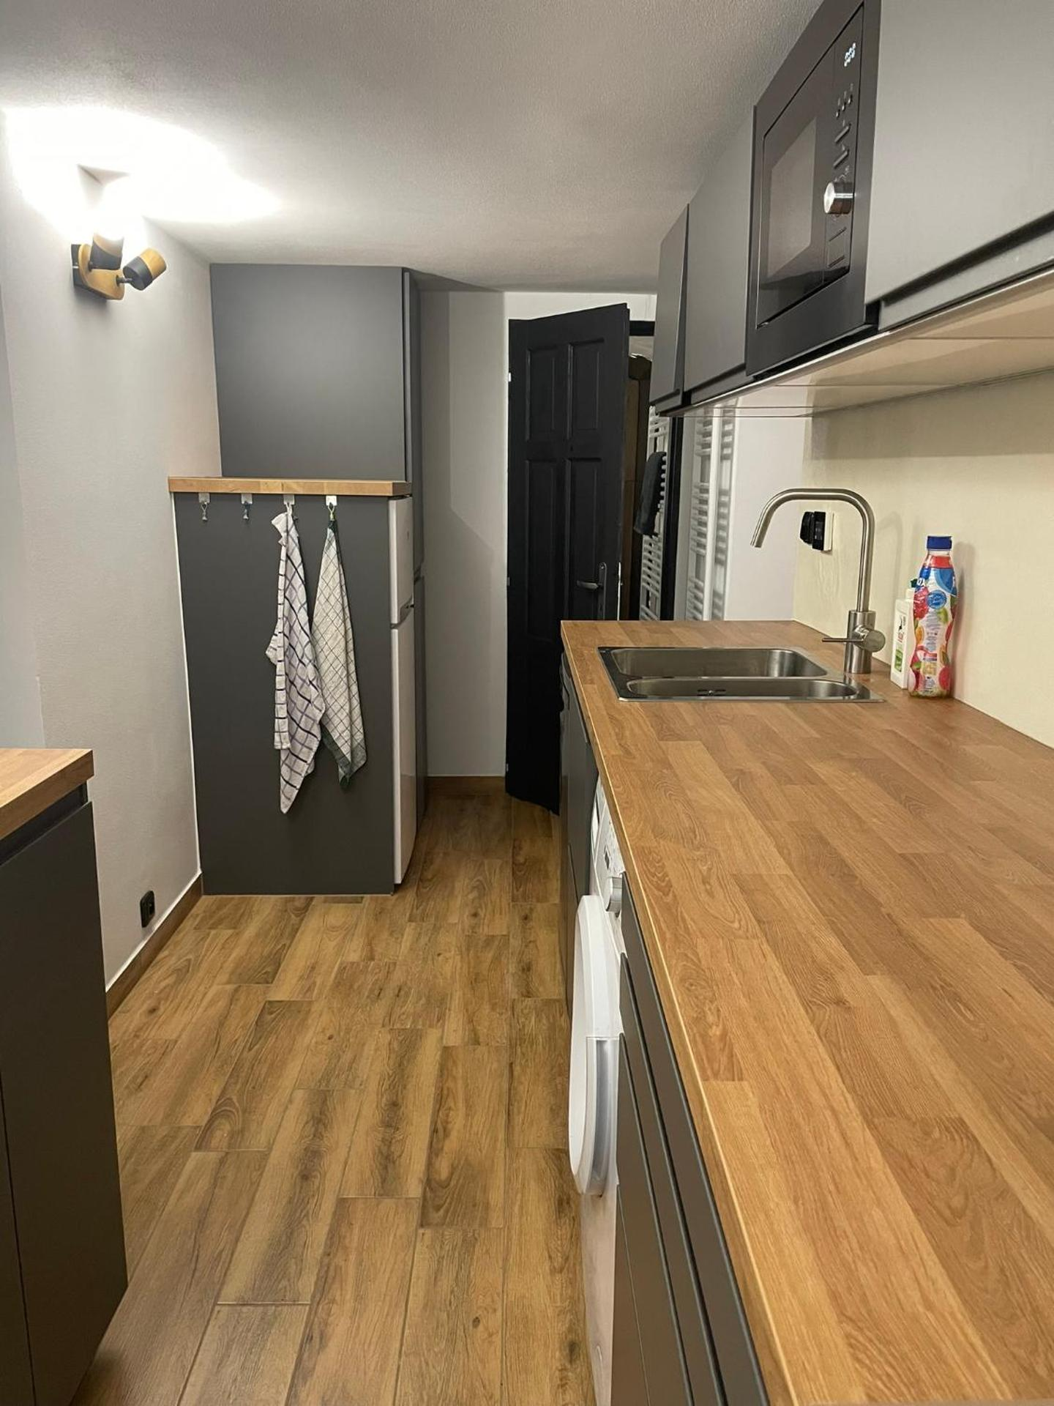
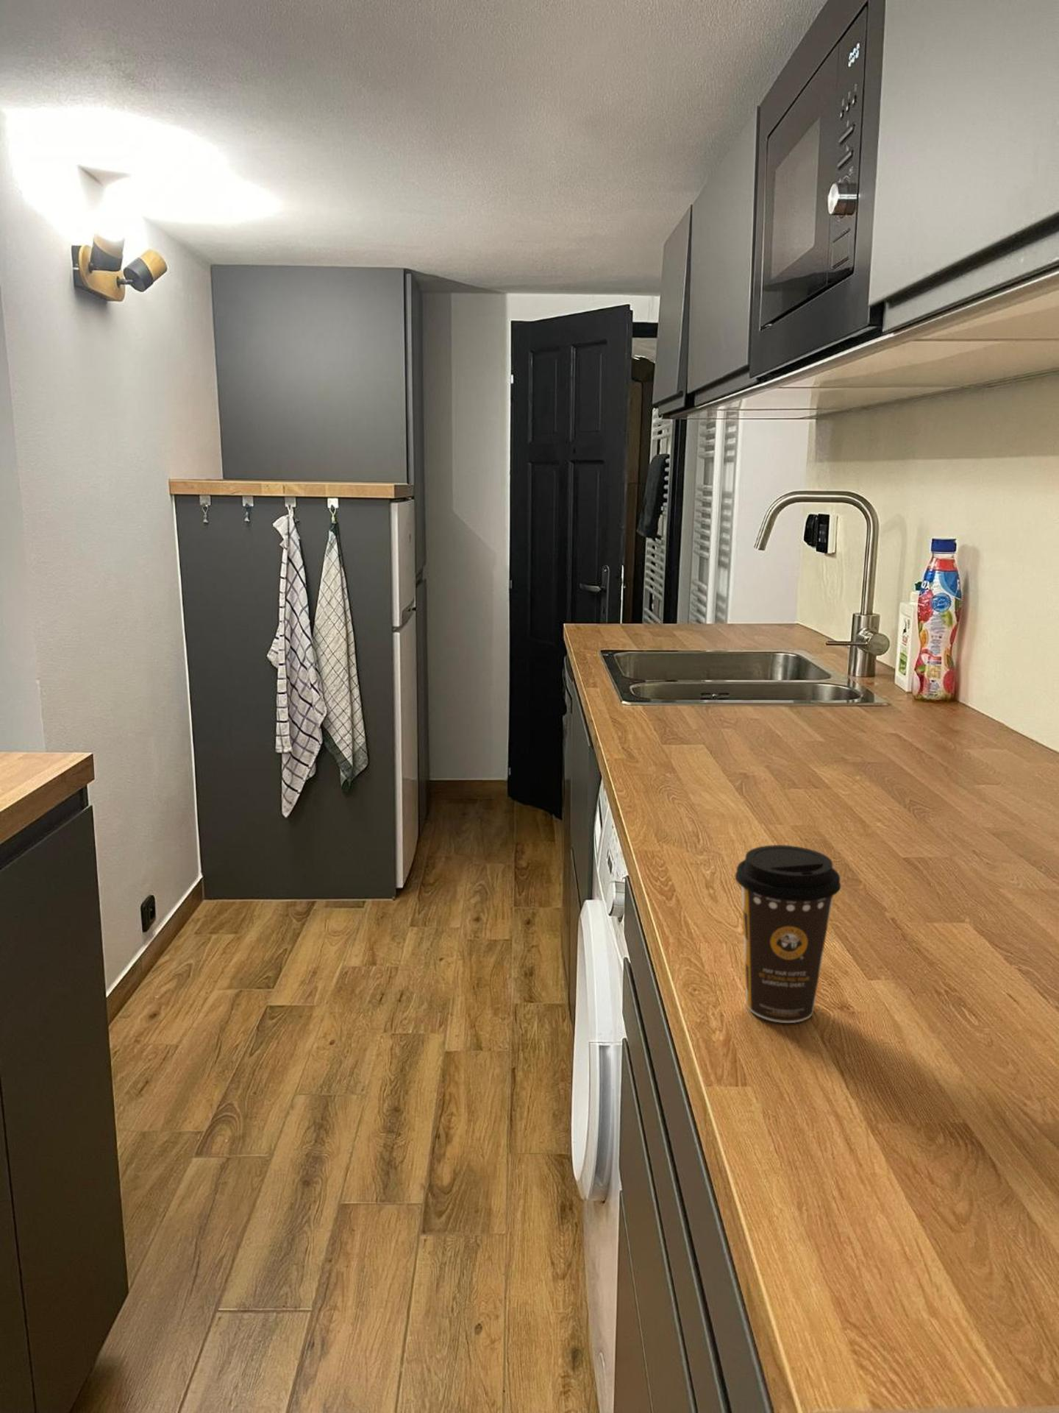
+ coffee cup [734,844,841,1024]
